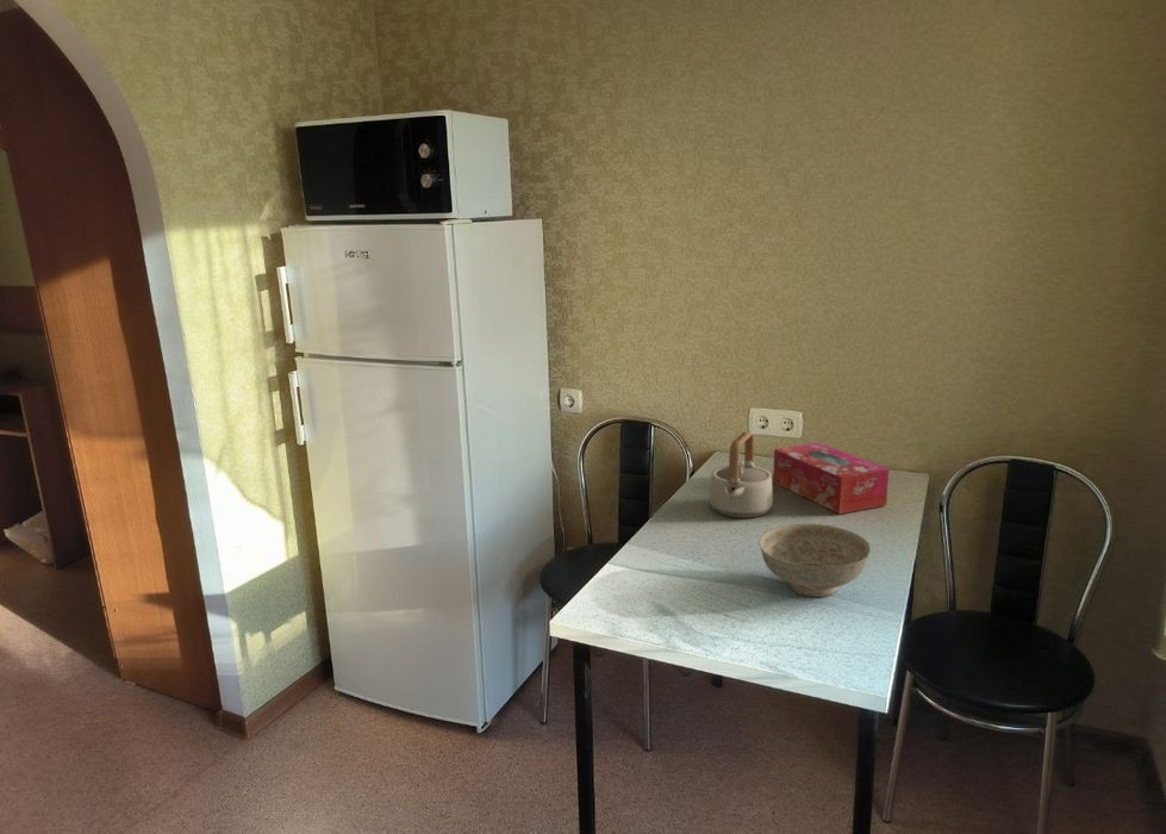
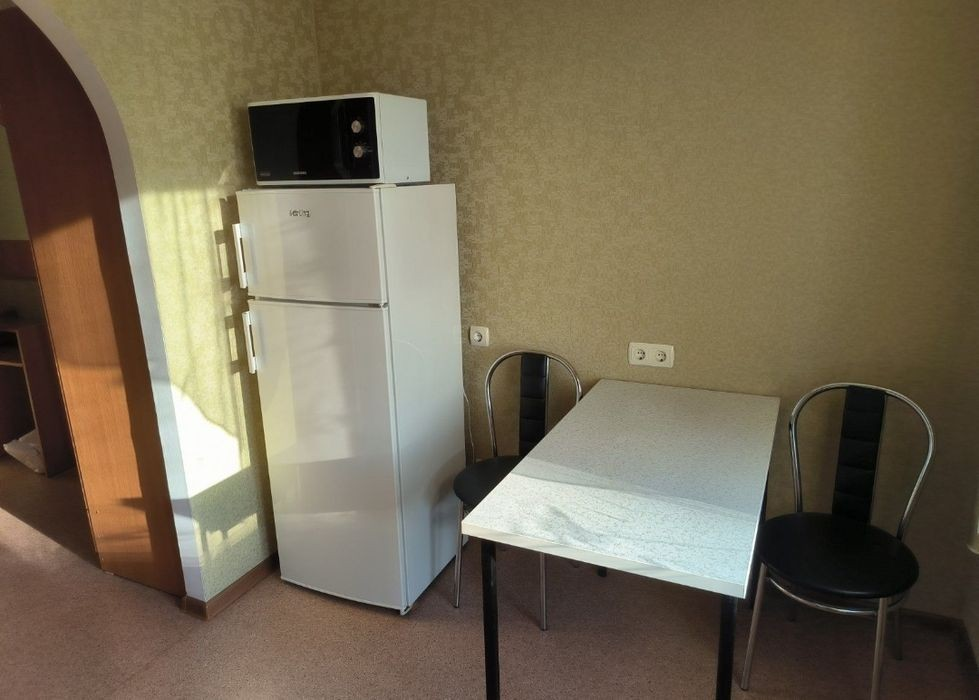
- tissue box [772,441,890,515]
- teapot [709,431,774,519]
- decorative bowl [757,523,872,598]
